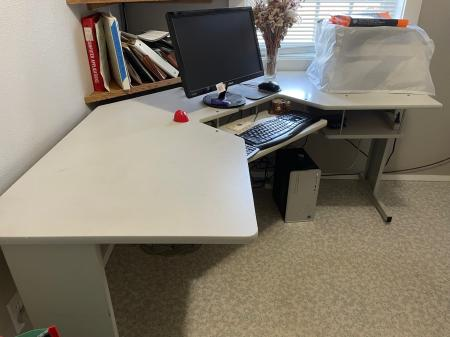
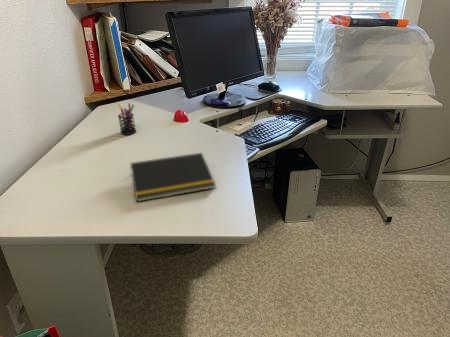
+ notepad [129,152,217,203]
+ pen holder [117,102,137,136]
